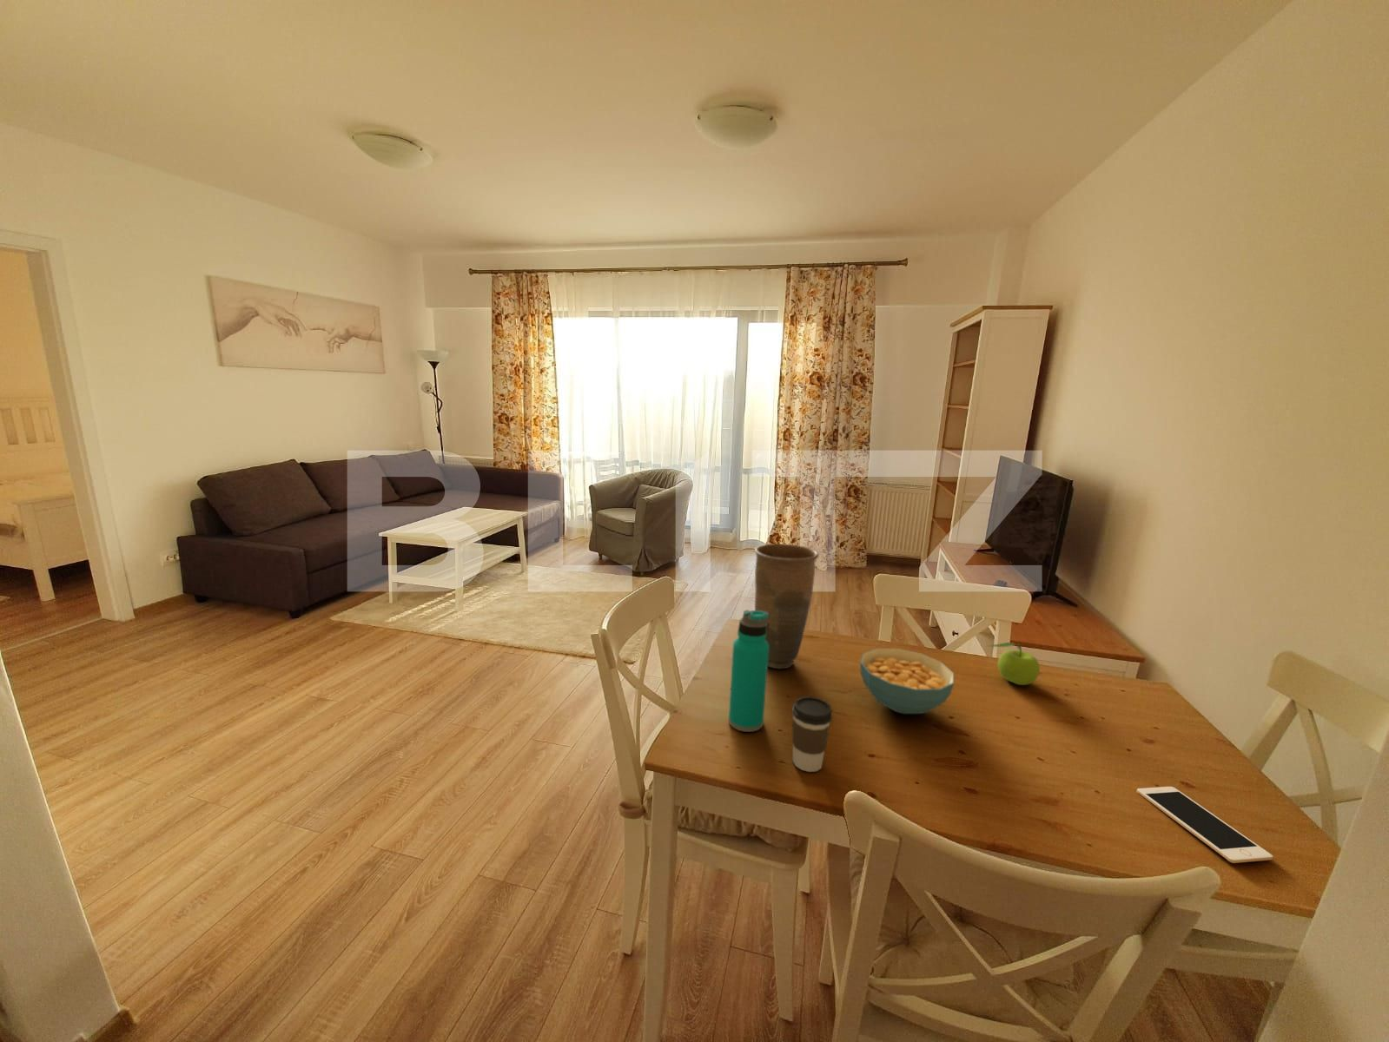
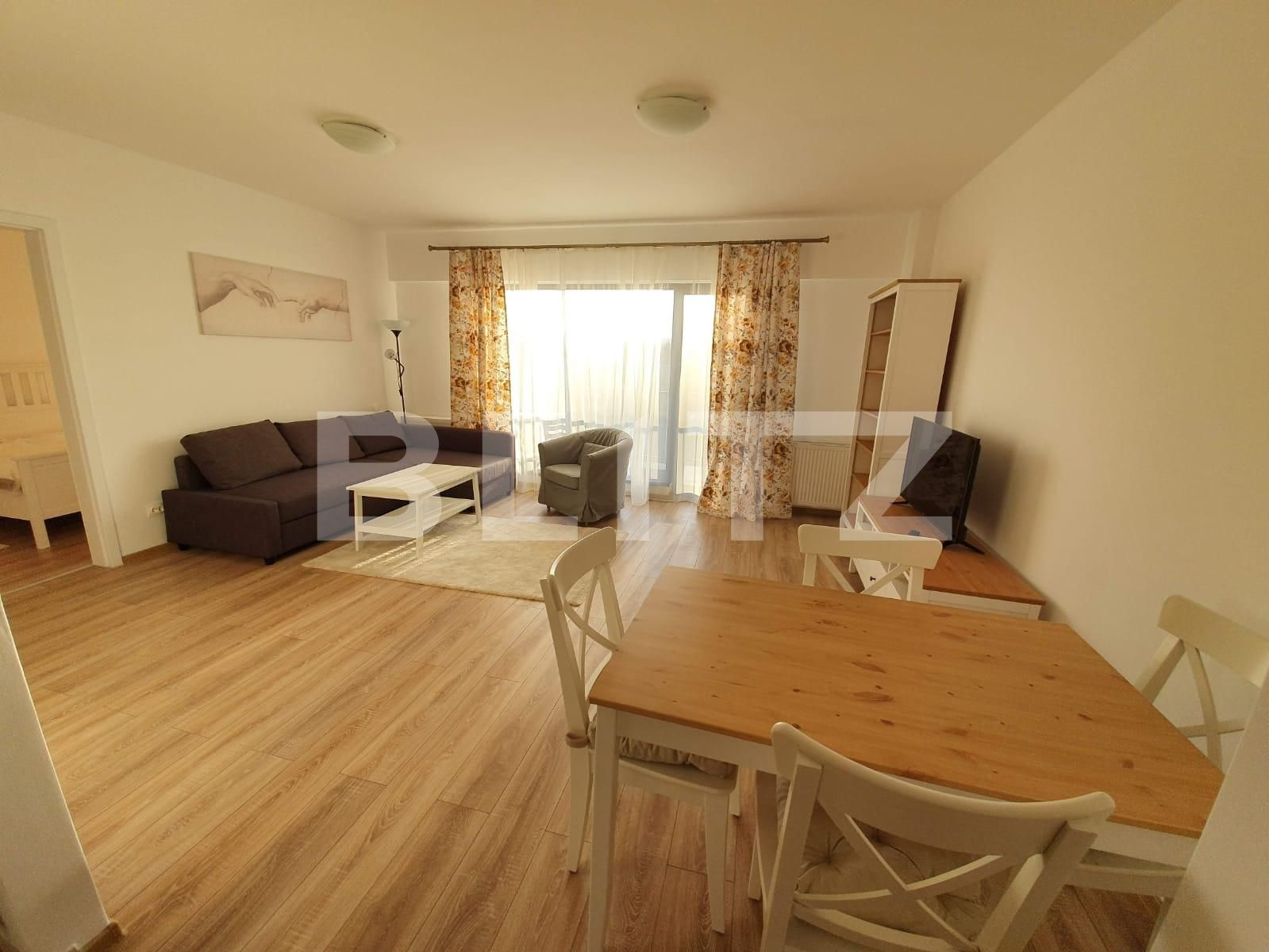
- coffee cup [790,695,833,773]
- vase [754,543,819,670]
- fruit [987,641,1041,686]
- cell phone [1136,786,1273,864]
- water bottle [728,610,768,733]
- cereal bowl [859,648,954,715]
